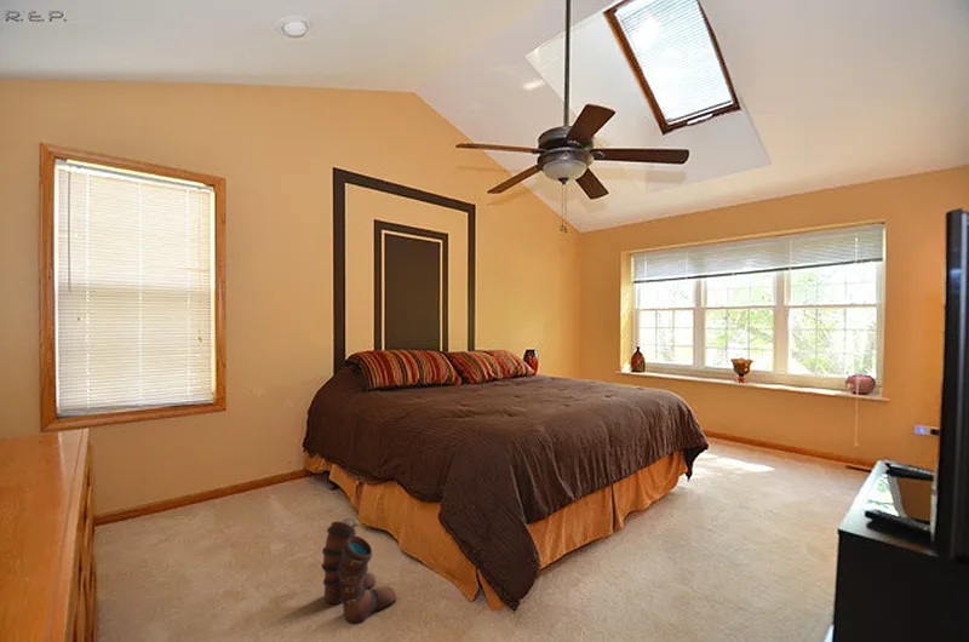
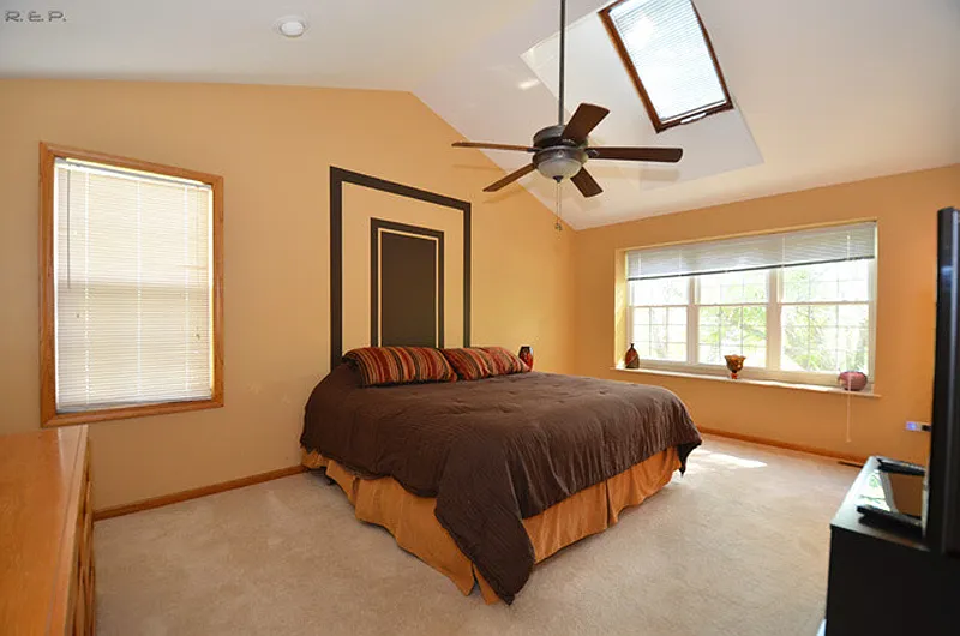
- boots [320,517,397,626]
